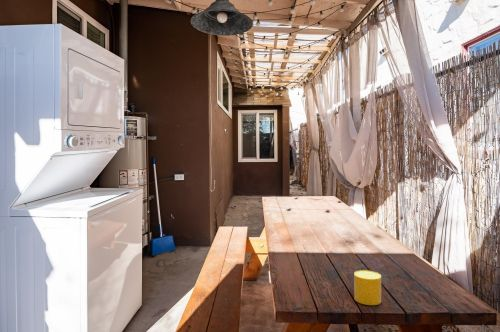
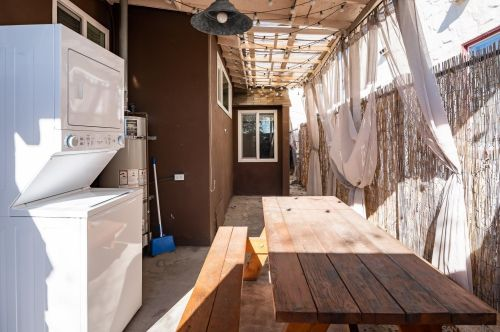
- cup [353,269,382,306]
